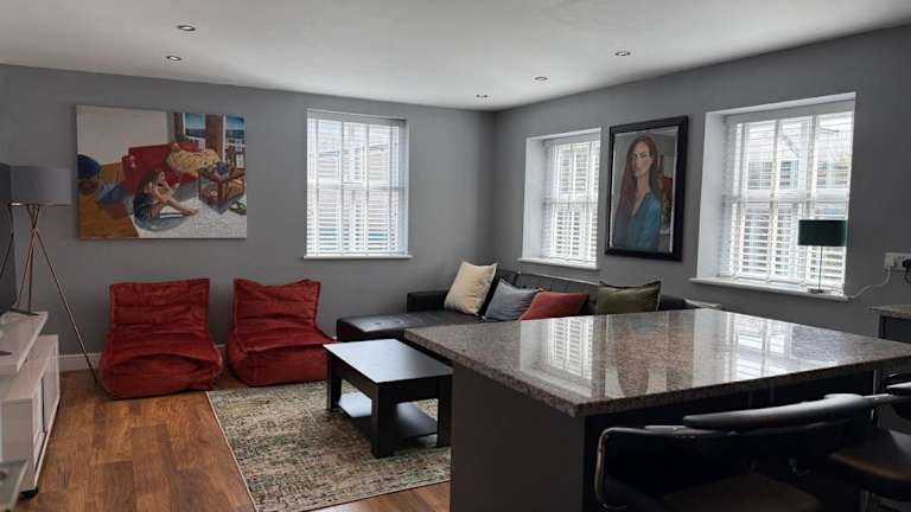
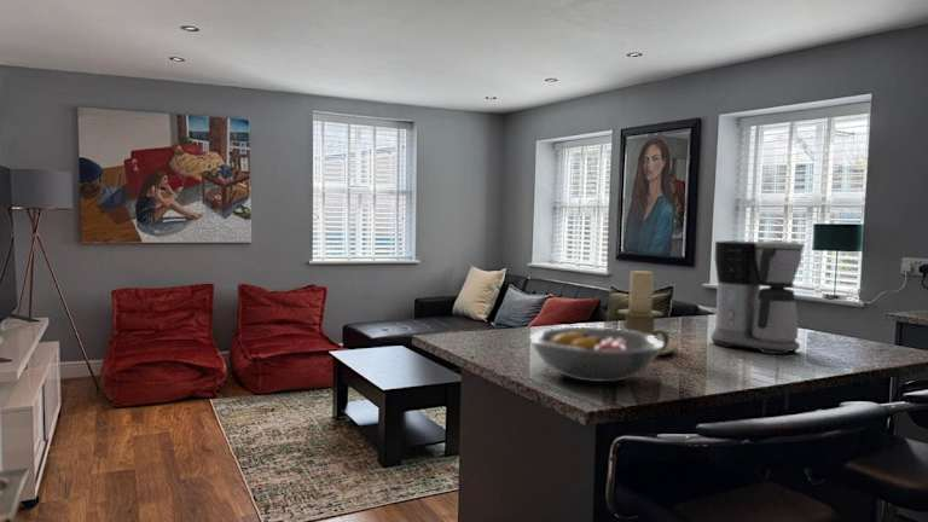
+ fruit bowl [529,326,663,383]
+ candle holder [616,269,679,356]
+ coffee maker [710,239,805,355]
